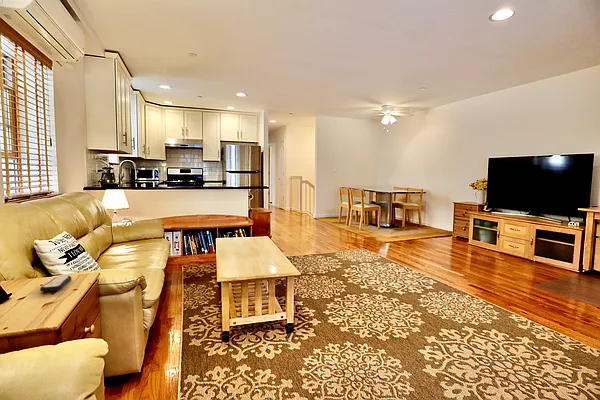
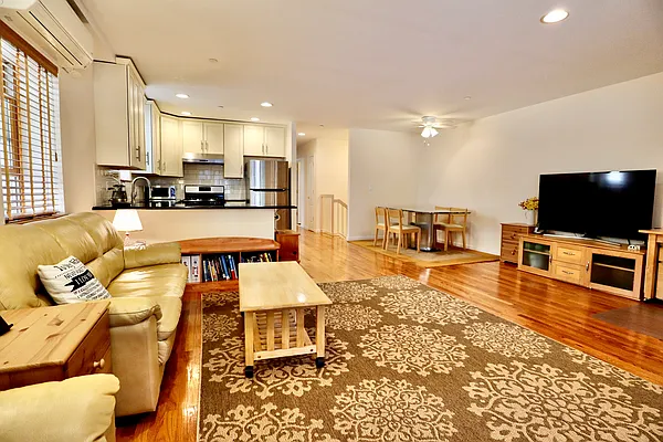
- remote control [39,275,72,293]
